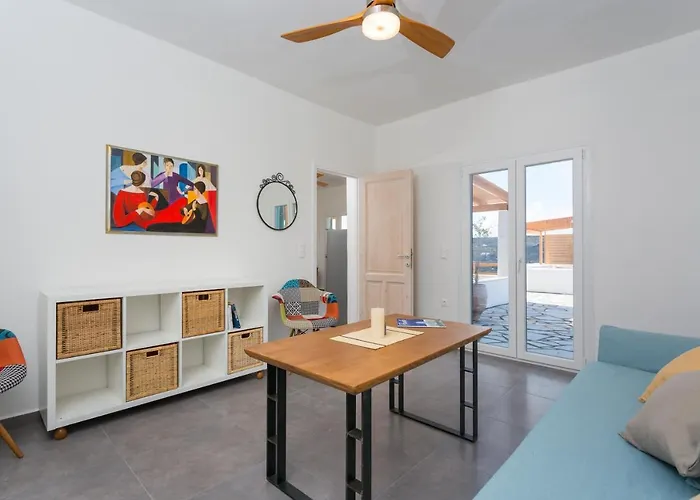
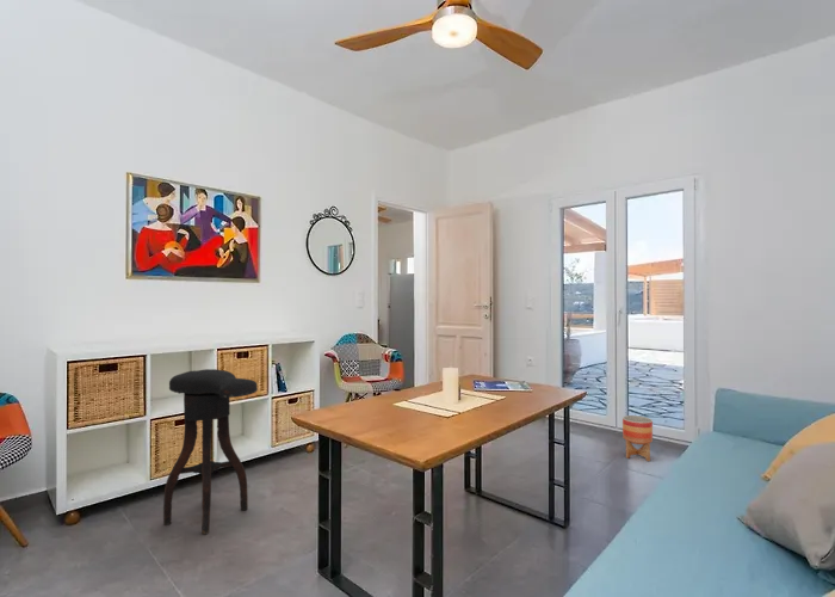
+ stool [162,368,259,535]
+ planter [621,414,654,462]
